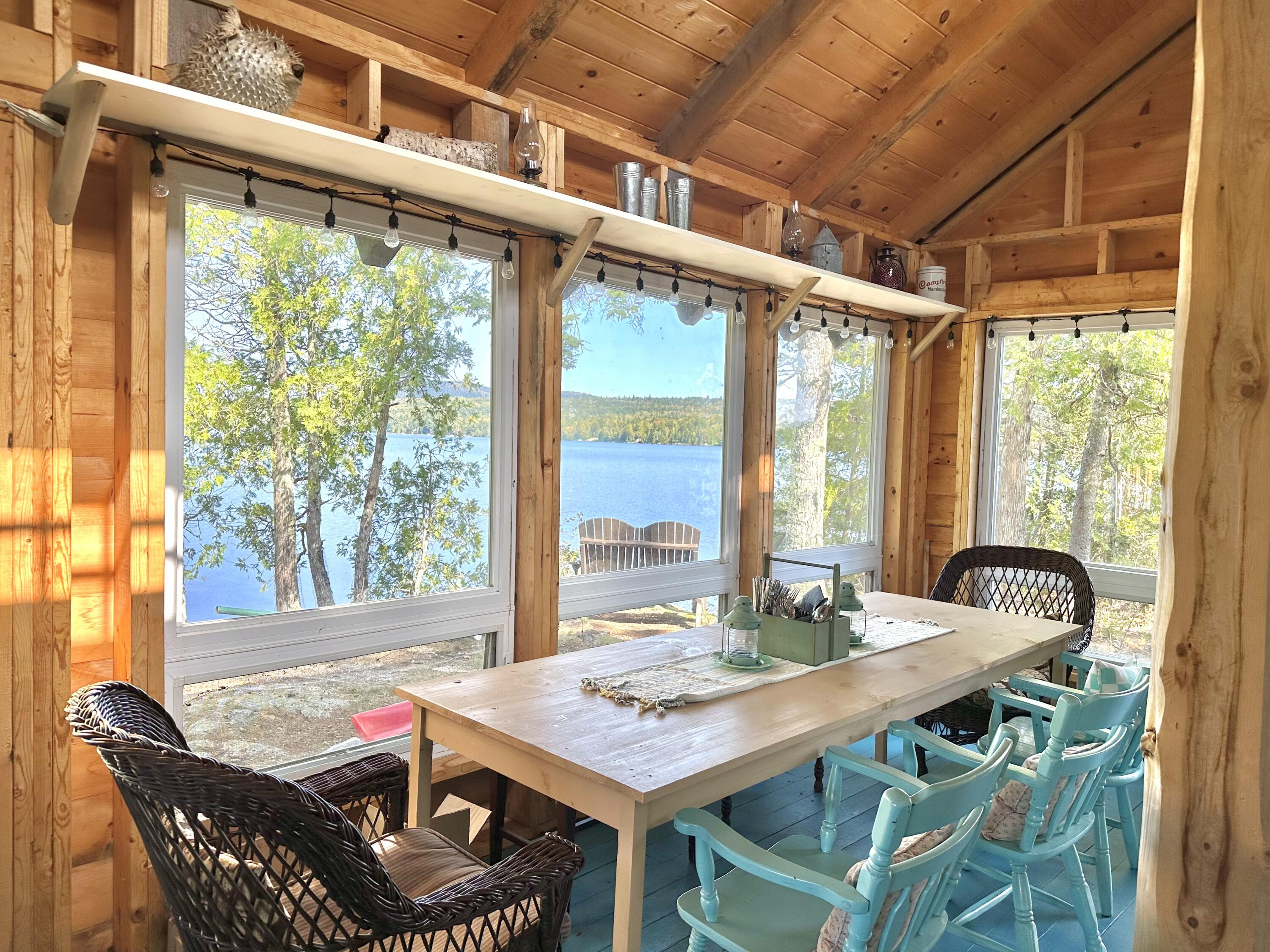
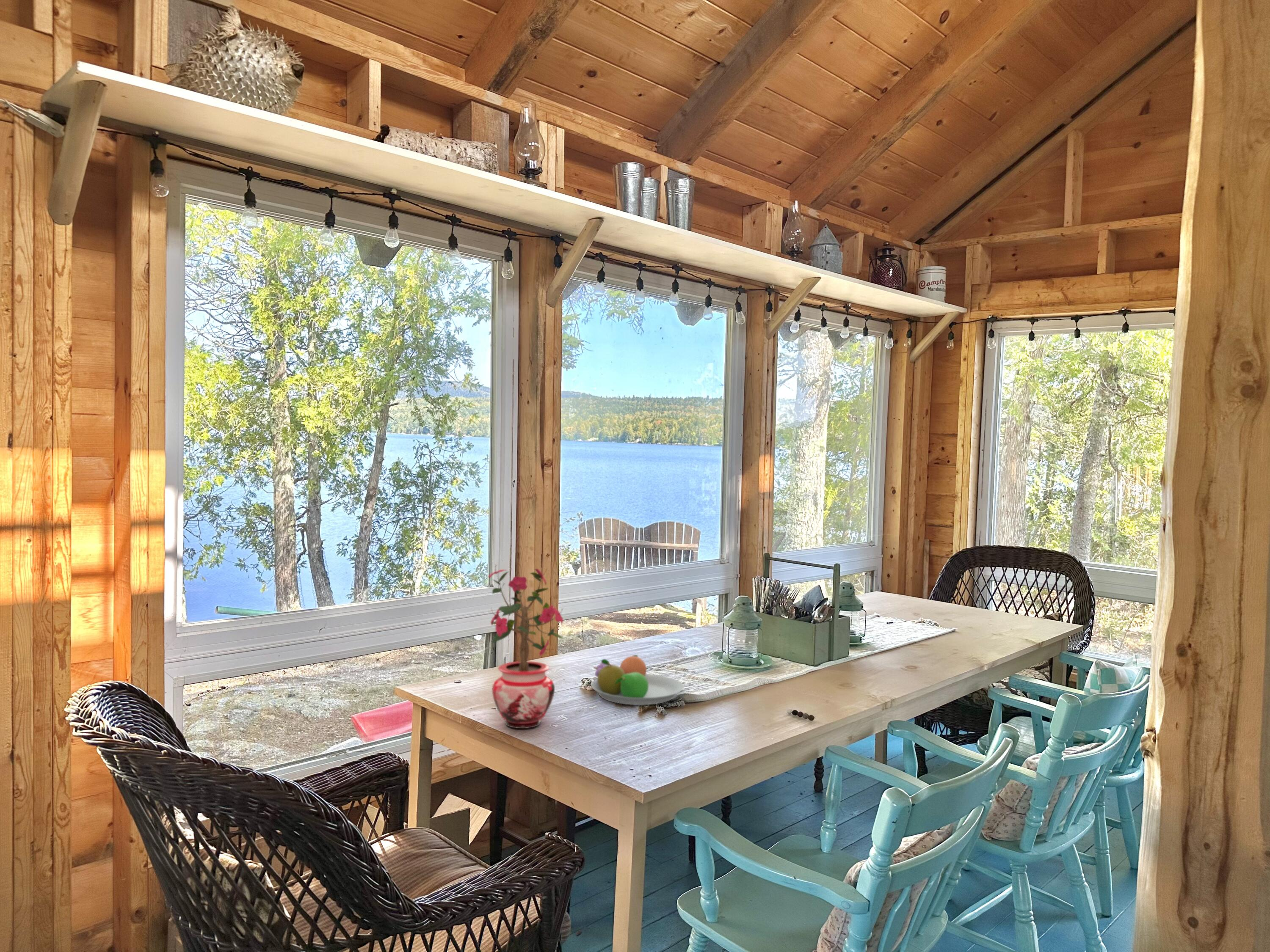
+ potted plant [488,564,565,729]
+ pepper shaker [786,708,815,721]
+ fruit bowl [591,655,685,705]
